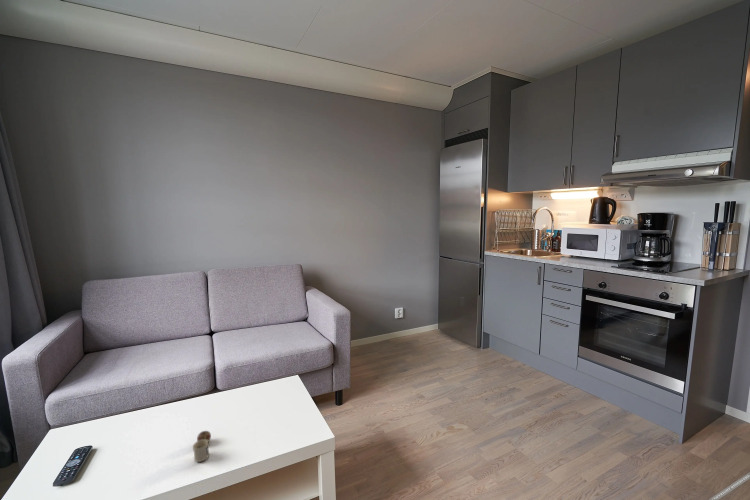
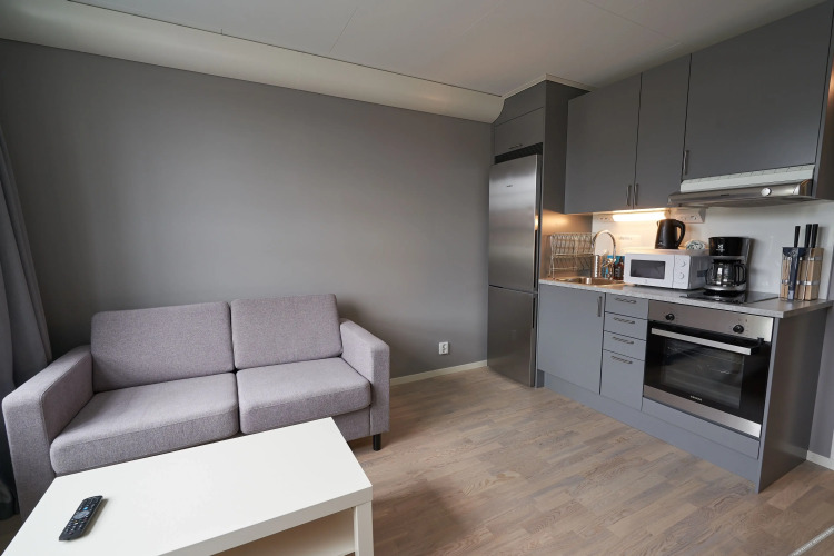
- mug [192,430,212,463]
